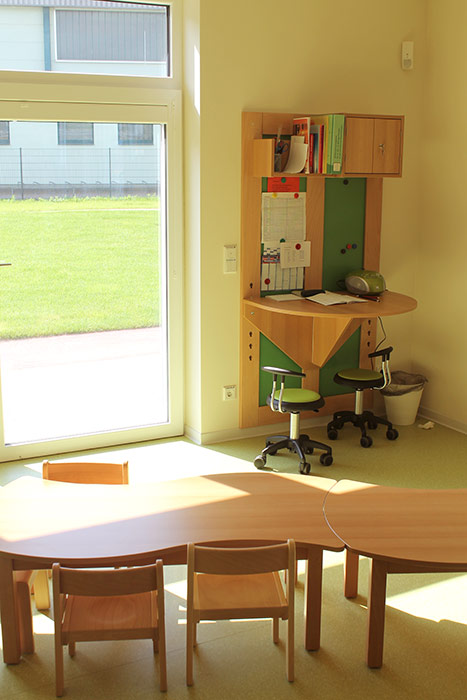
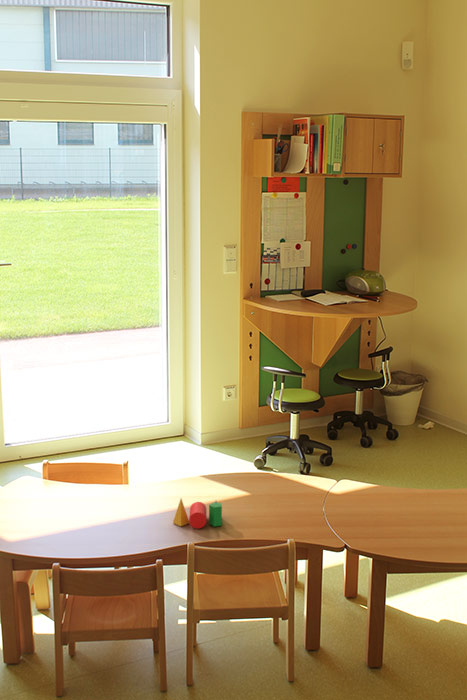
+ toy blocks [172,498,223,529]
